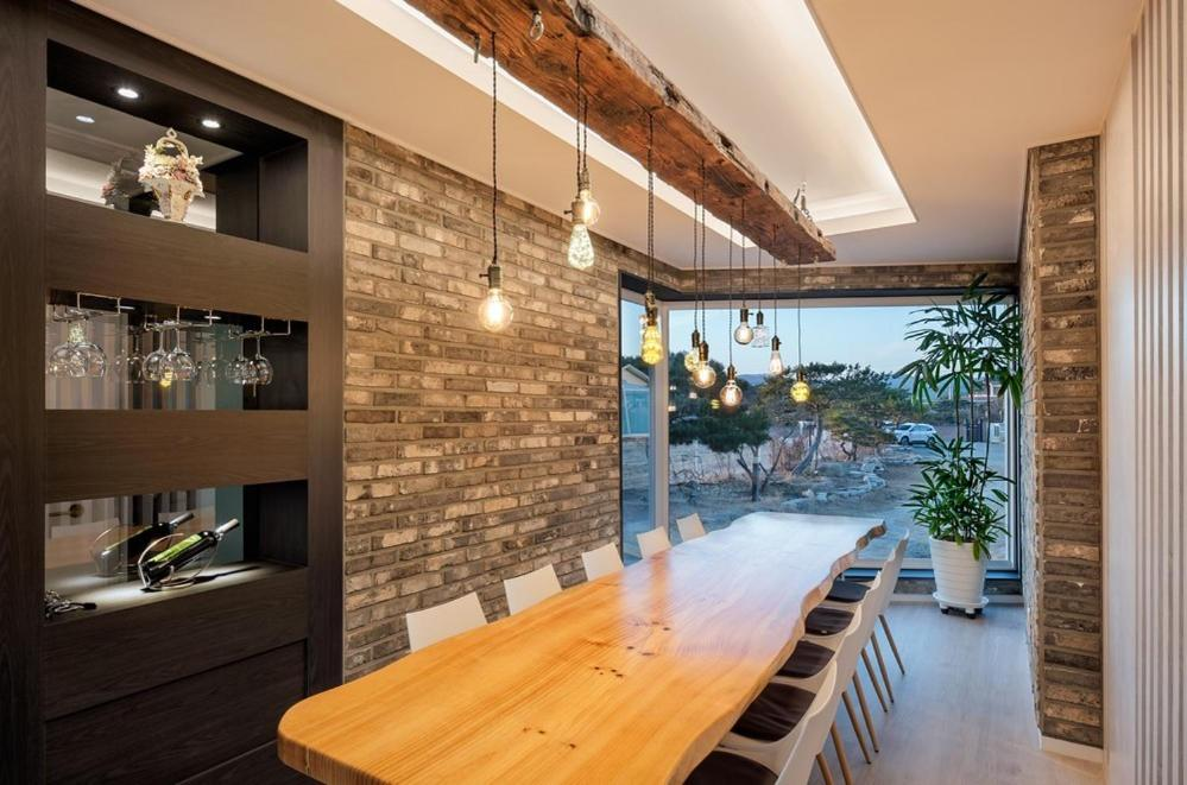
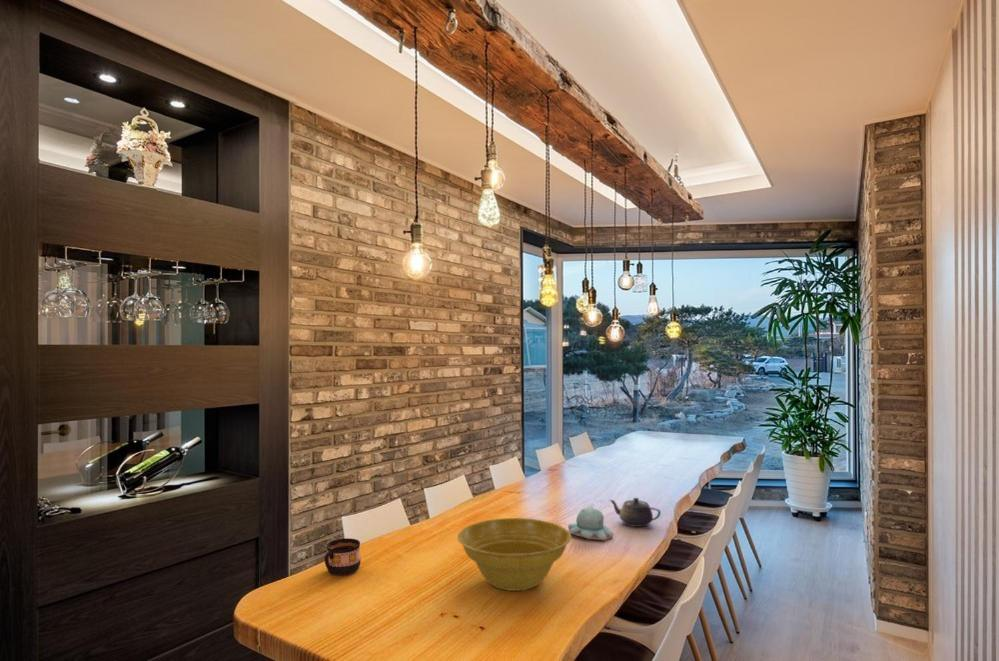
+ teapot [609,497,662,528]
+ cup [324,537,362,576]
+ planter bowl [456,517,572,592]
+ candle [567,505,614,541]
